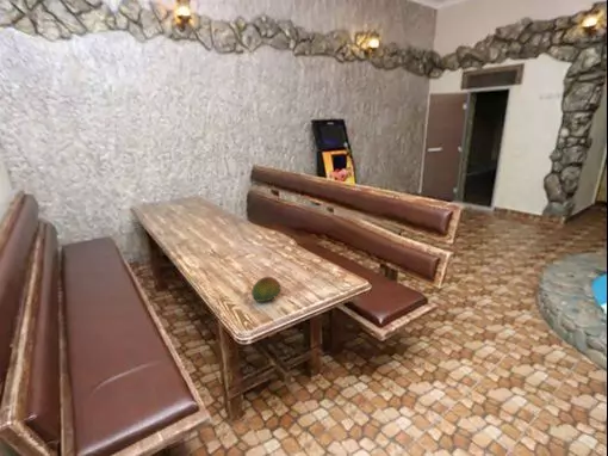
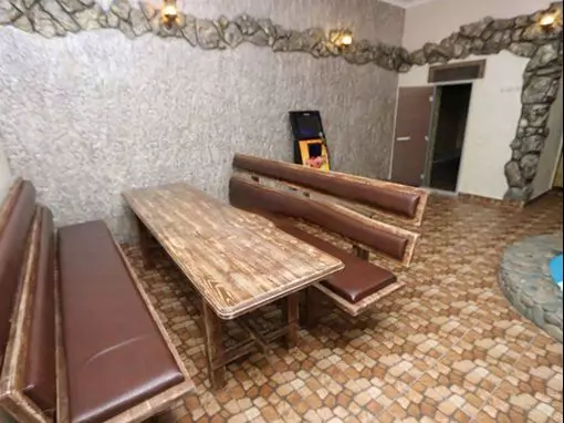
- fruit [250,276,281,303]
